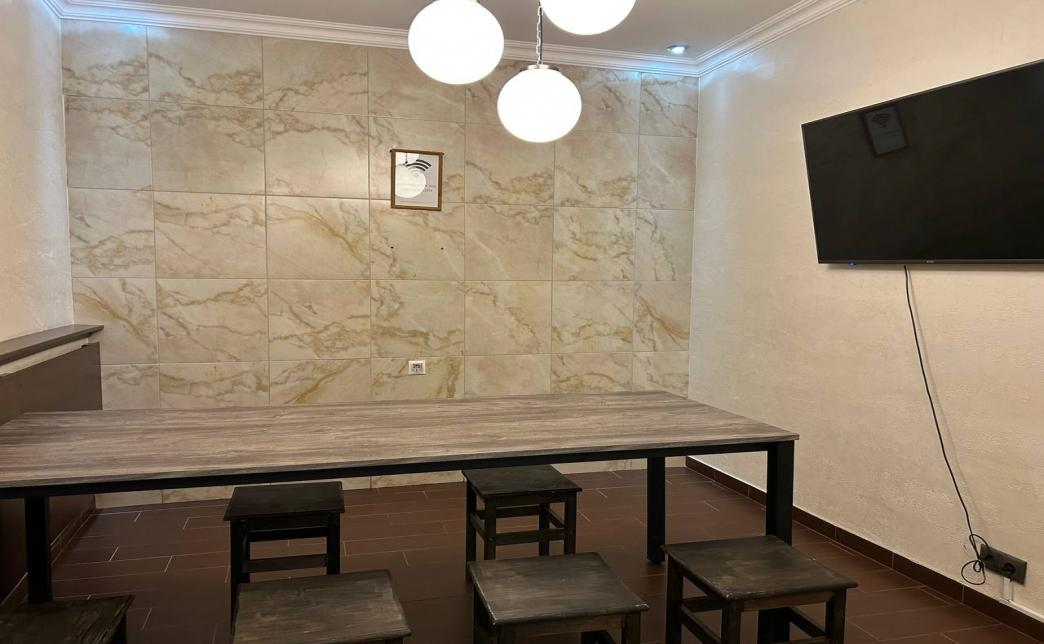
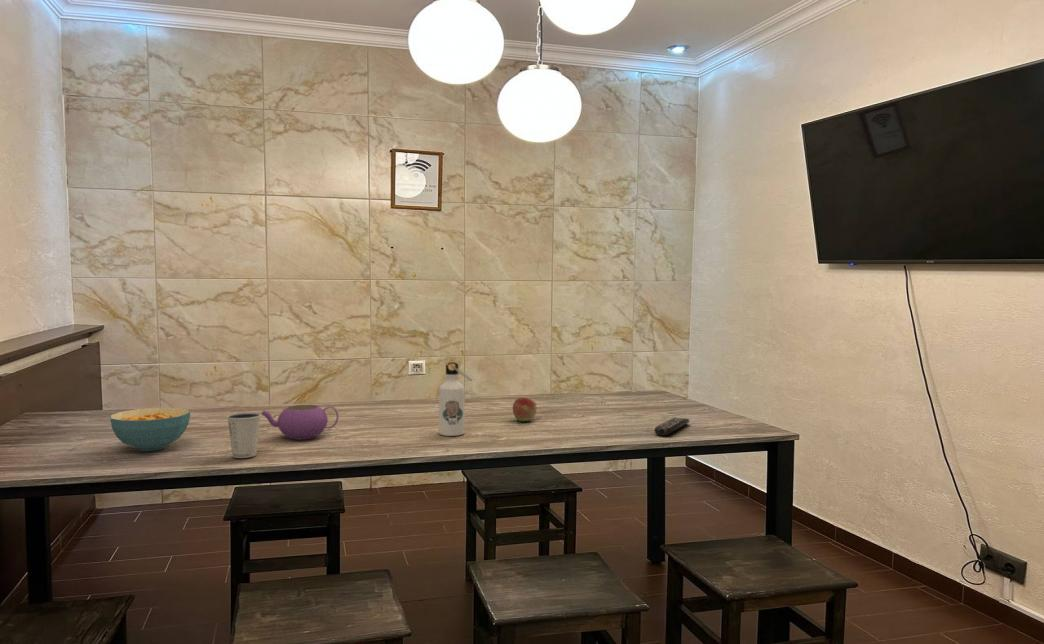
+ dixie cup [226,411,262,459]
+ water bottle [438,361,480,437]
+ remote control [654,416,690,437]
+ cereal bowl [109,407,191,452]
+ teapot [260,404,339,441]
+ fruit [512,396,538,422]
